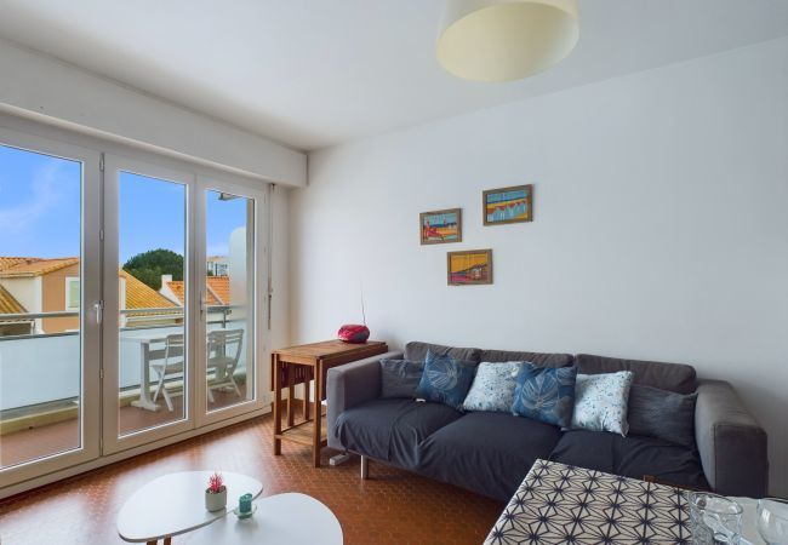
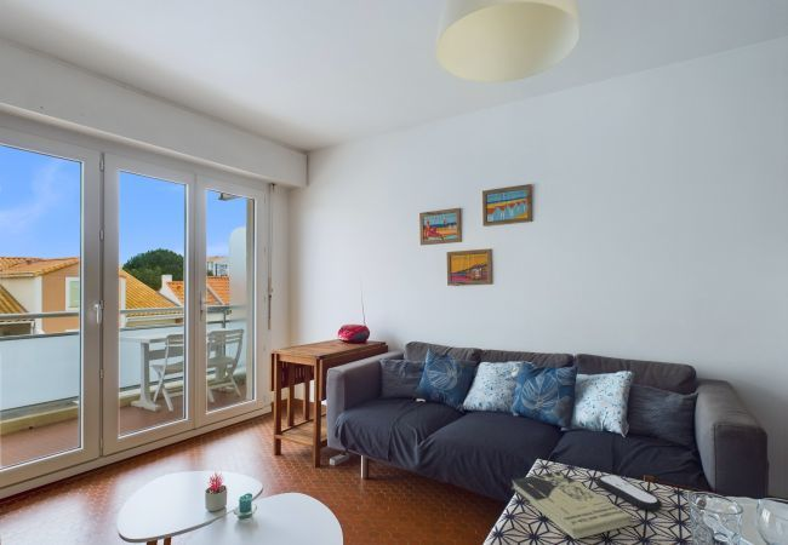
+ remote control [595,474,663,512]
+ book [510,470,633,540]
